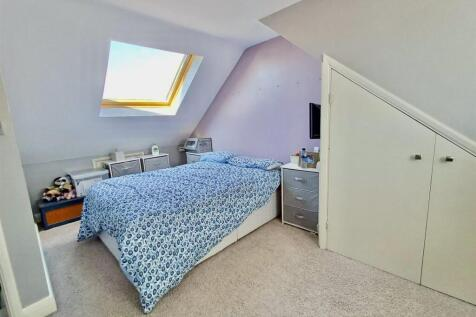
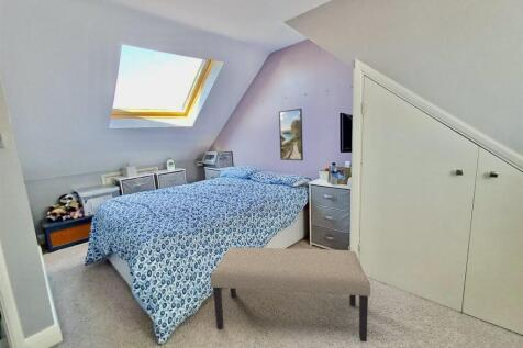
+ bench [209,246,371,343]
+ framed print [278,108,304,161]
